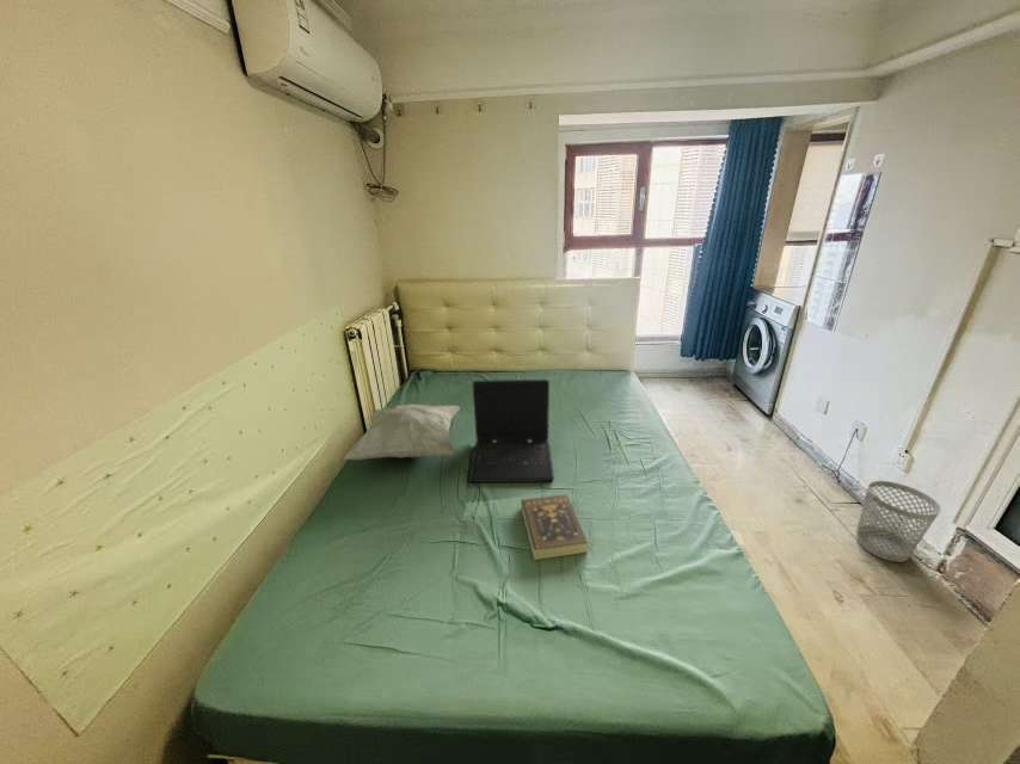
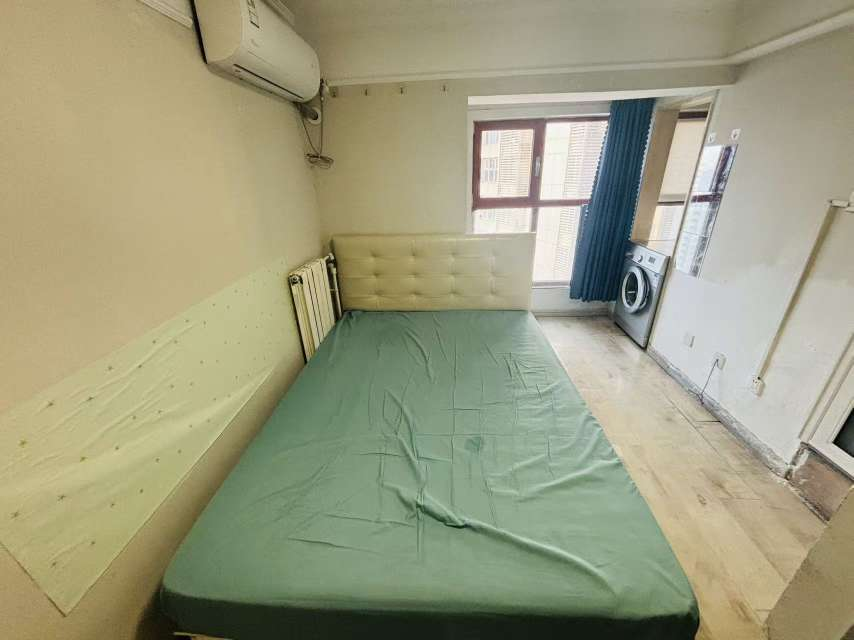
- wastebasket [854,480,942,563]
- laptop [468,378,555,483]
- decorative pillow [343,403,461,461]
- book [520,493,590,561]
